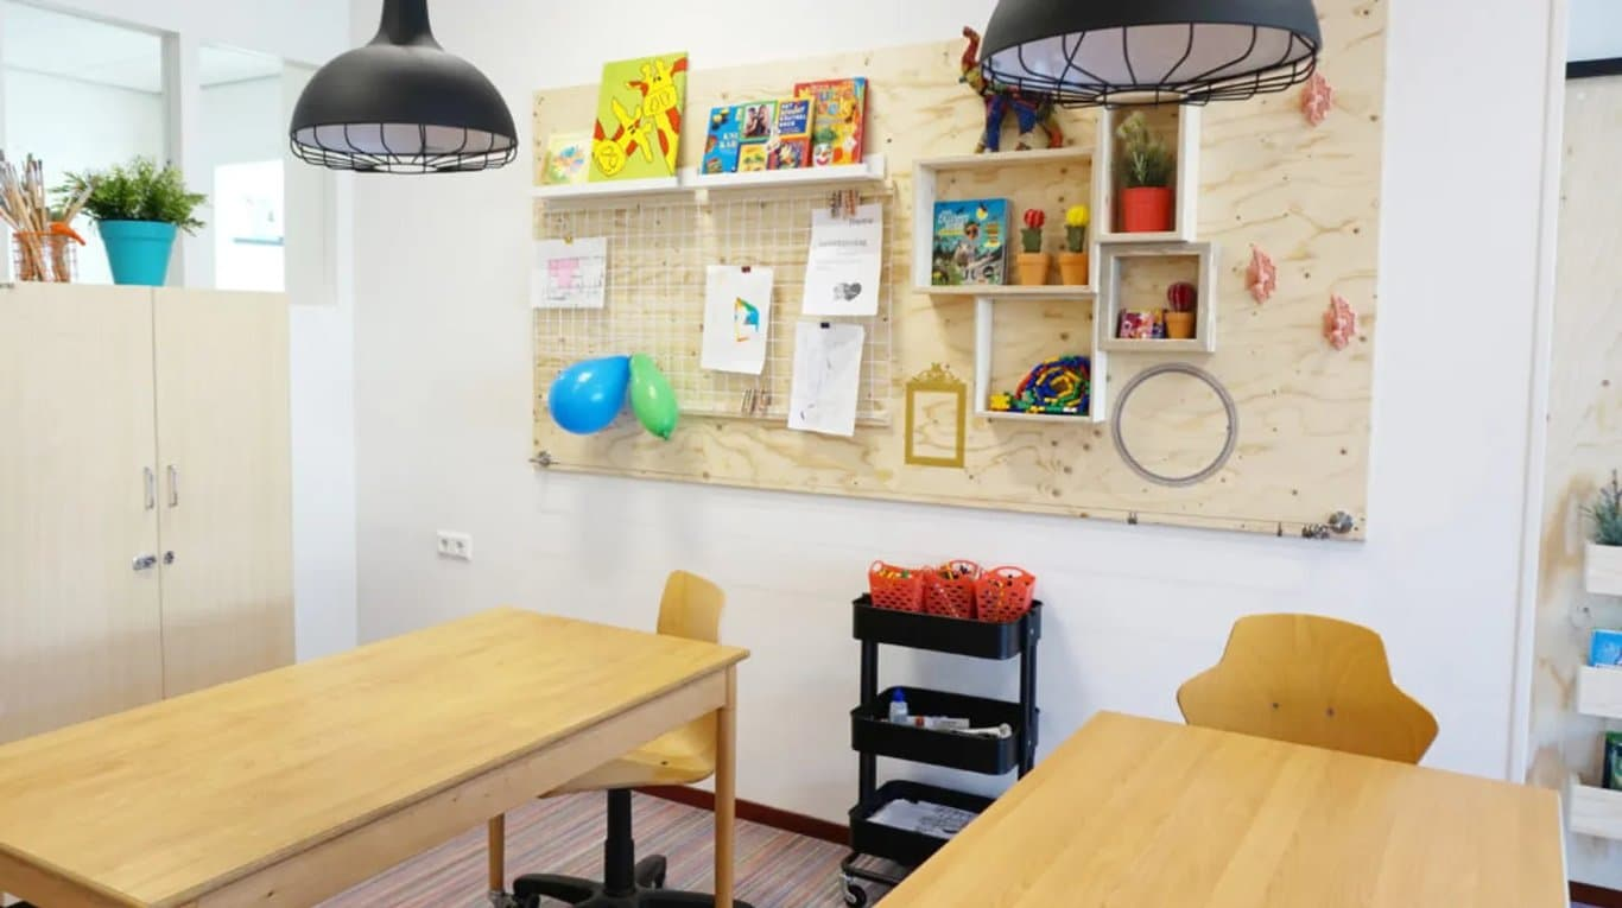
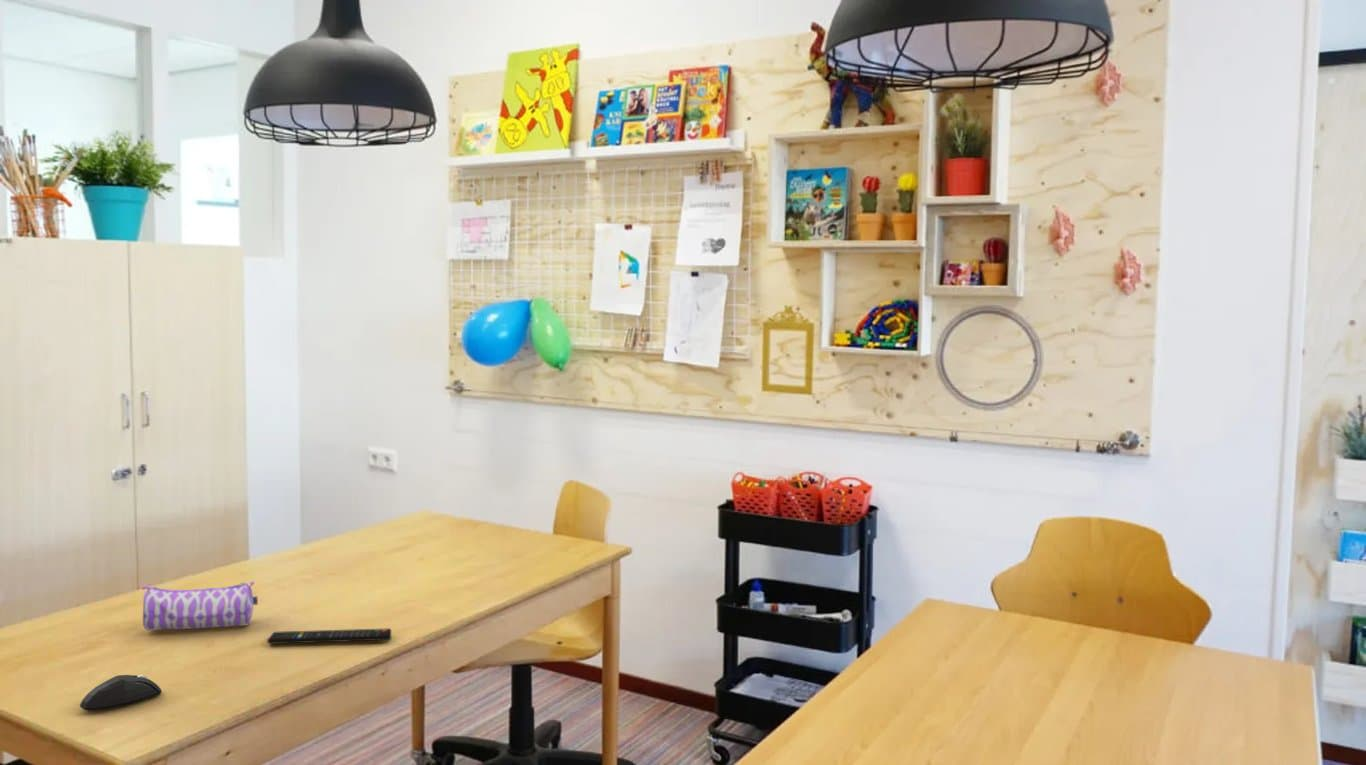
+ remote control [266,627,392,645]
+ mouse [79,674,163,712]
+ pencil case [141,580,259,632]
